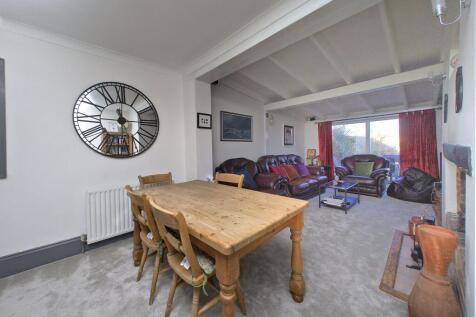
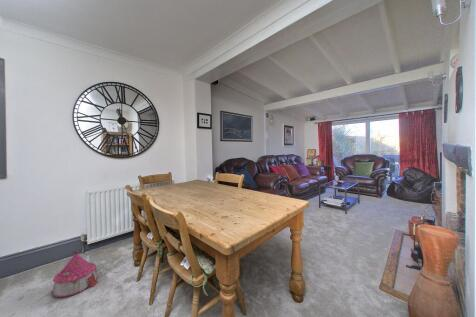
+ toy house [51,249,99,298]
